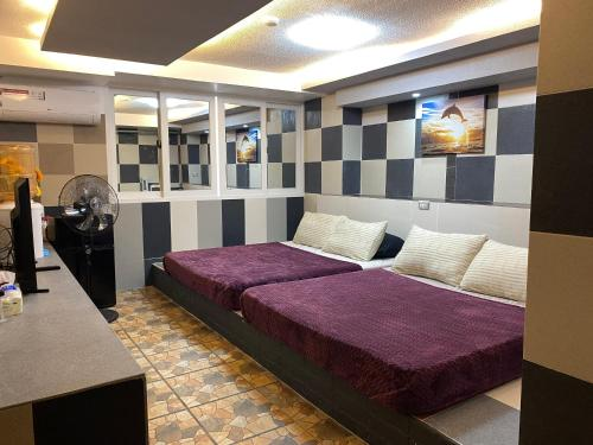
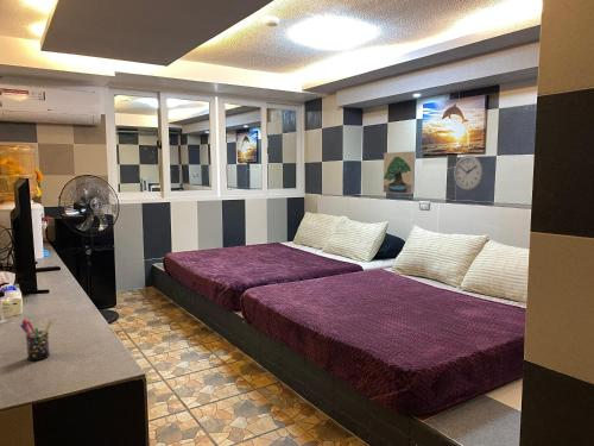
+ wall clock [453,155,485,191]
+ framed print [383,150,416,195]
+ pen holder [19,318,53,362]
